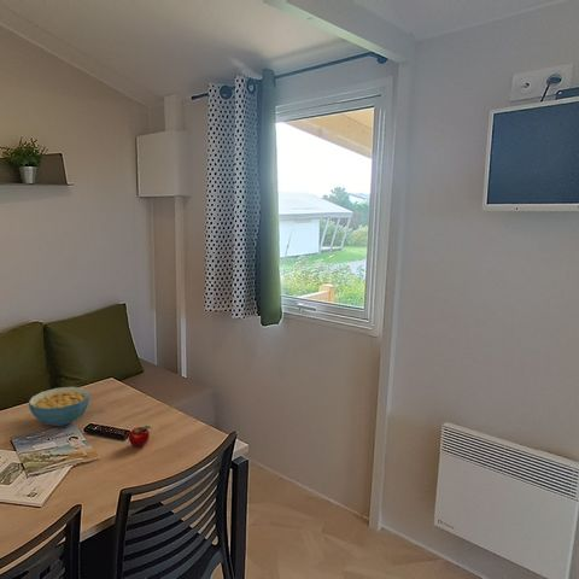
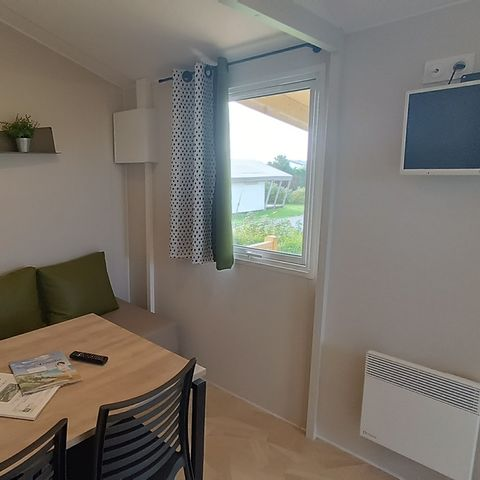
- apple [128,425,153,448]
- cereal bowl [28,386,92,427]
